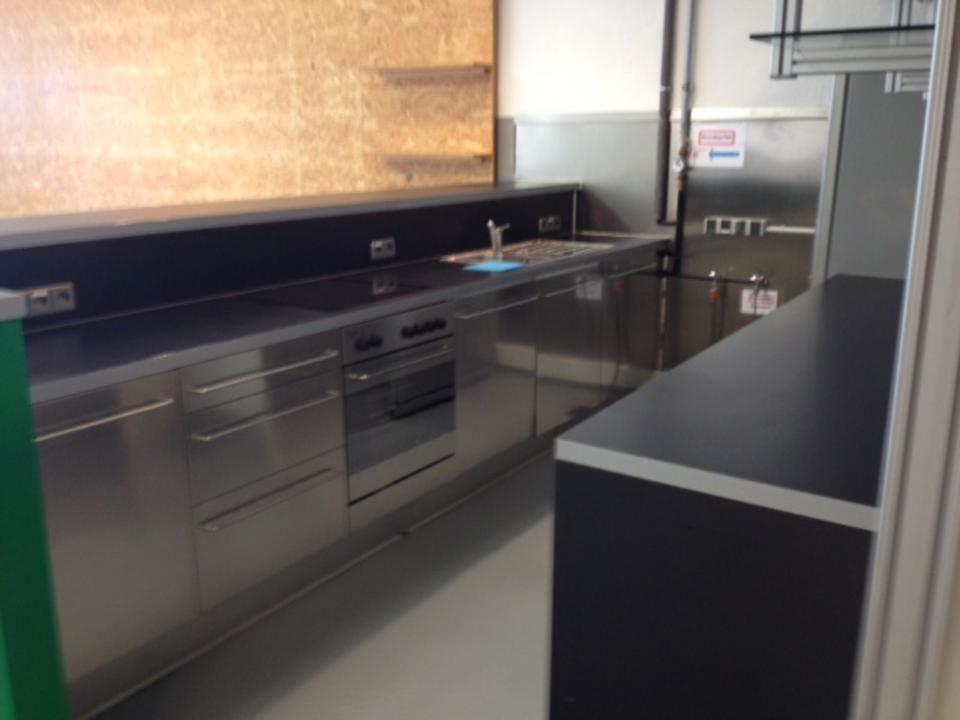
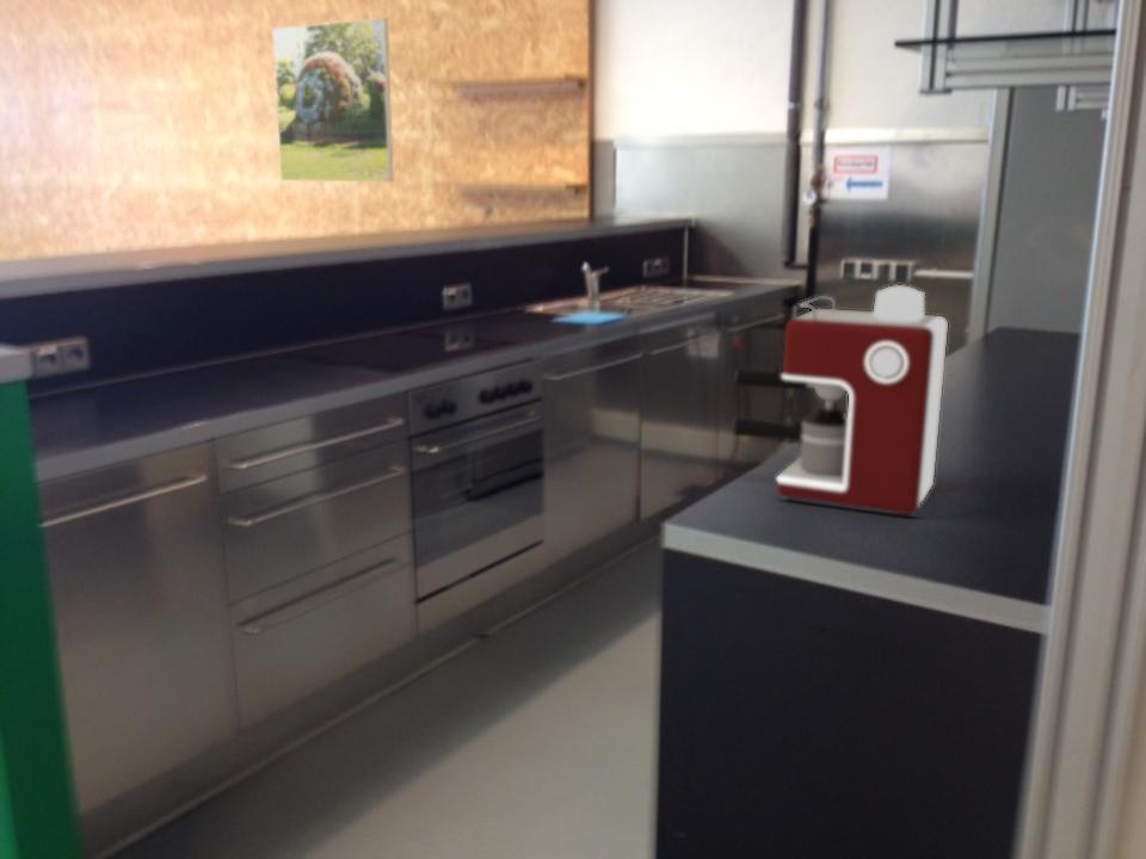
+ coffee maker [732,284,949,515]
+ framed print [271,17,394,183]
